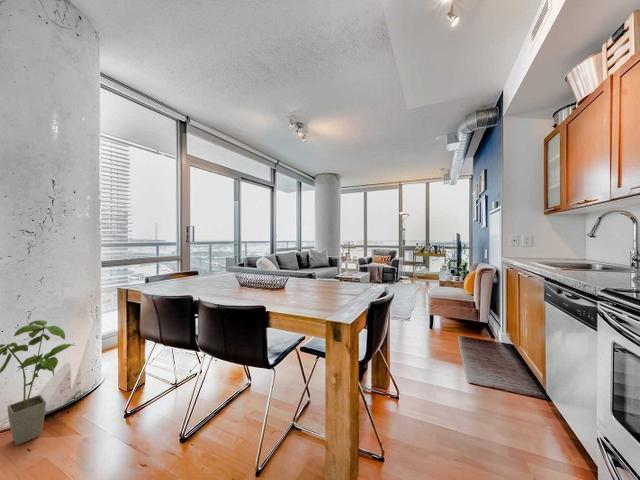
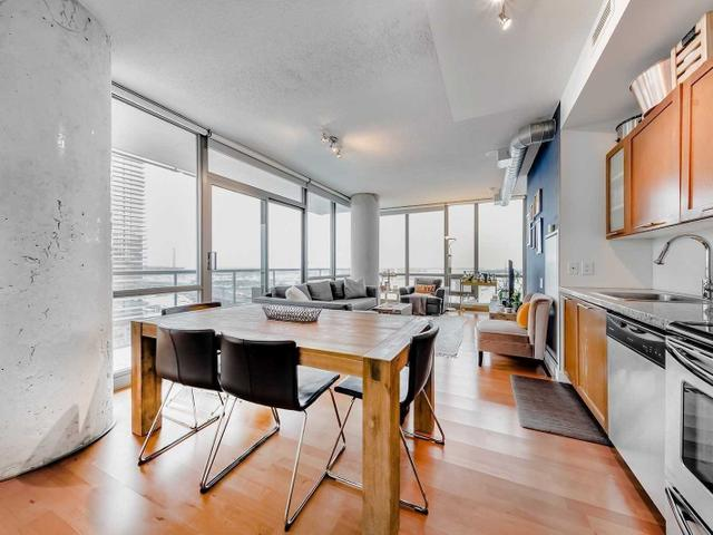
- house plant [0,319,76,446]
